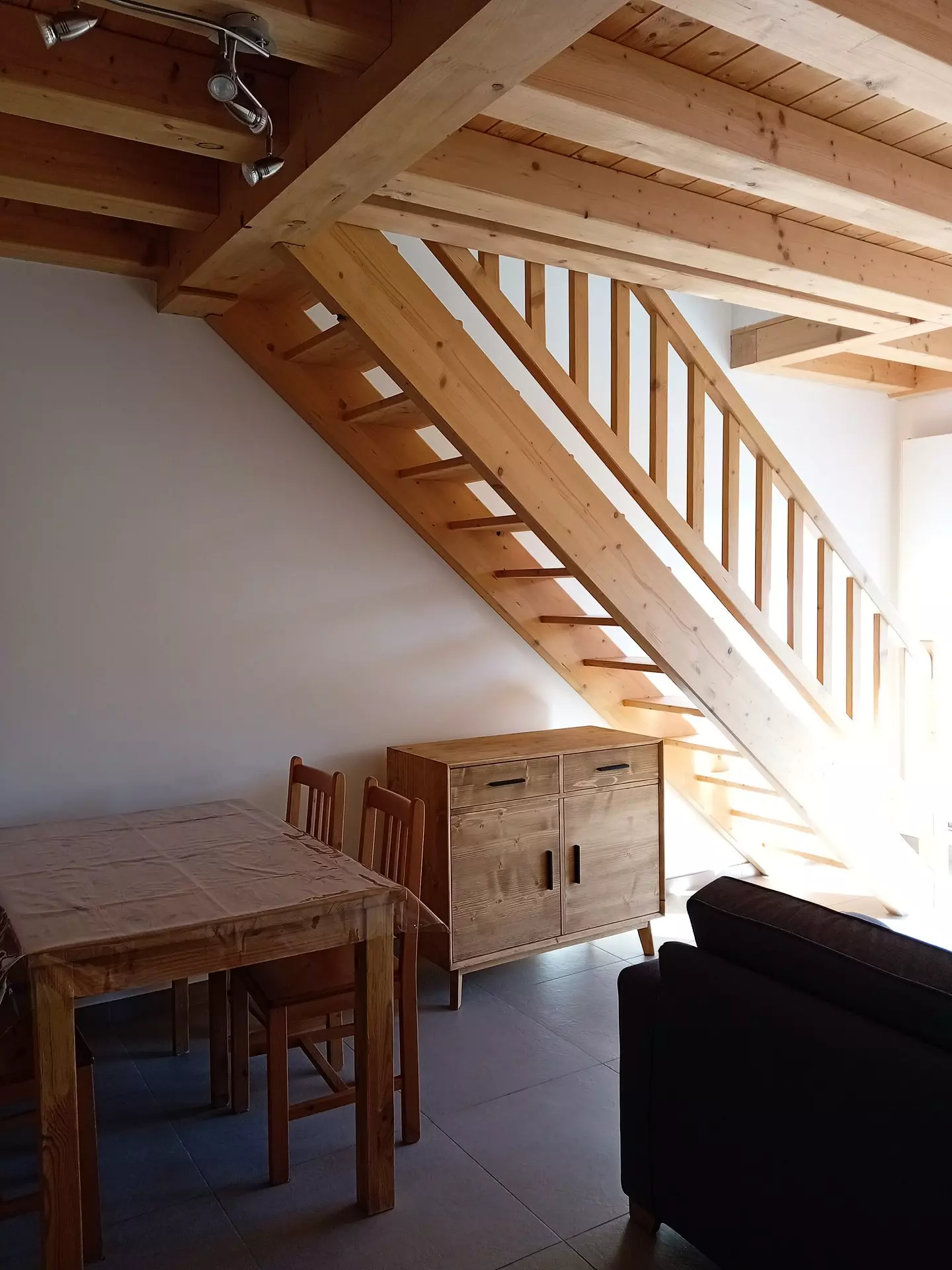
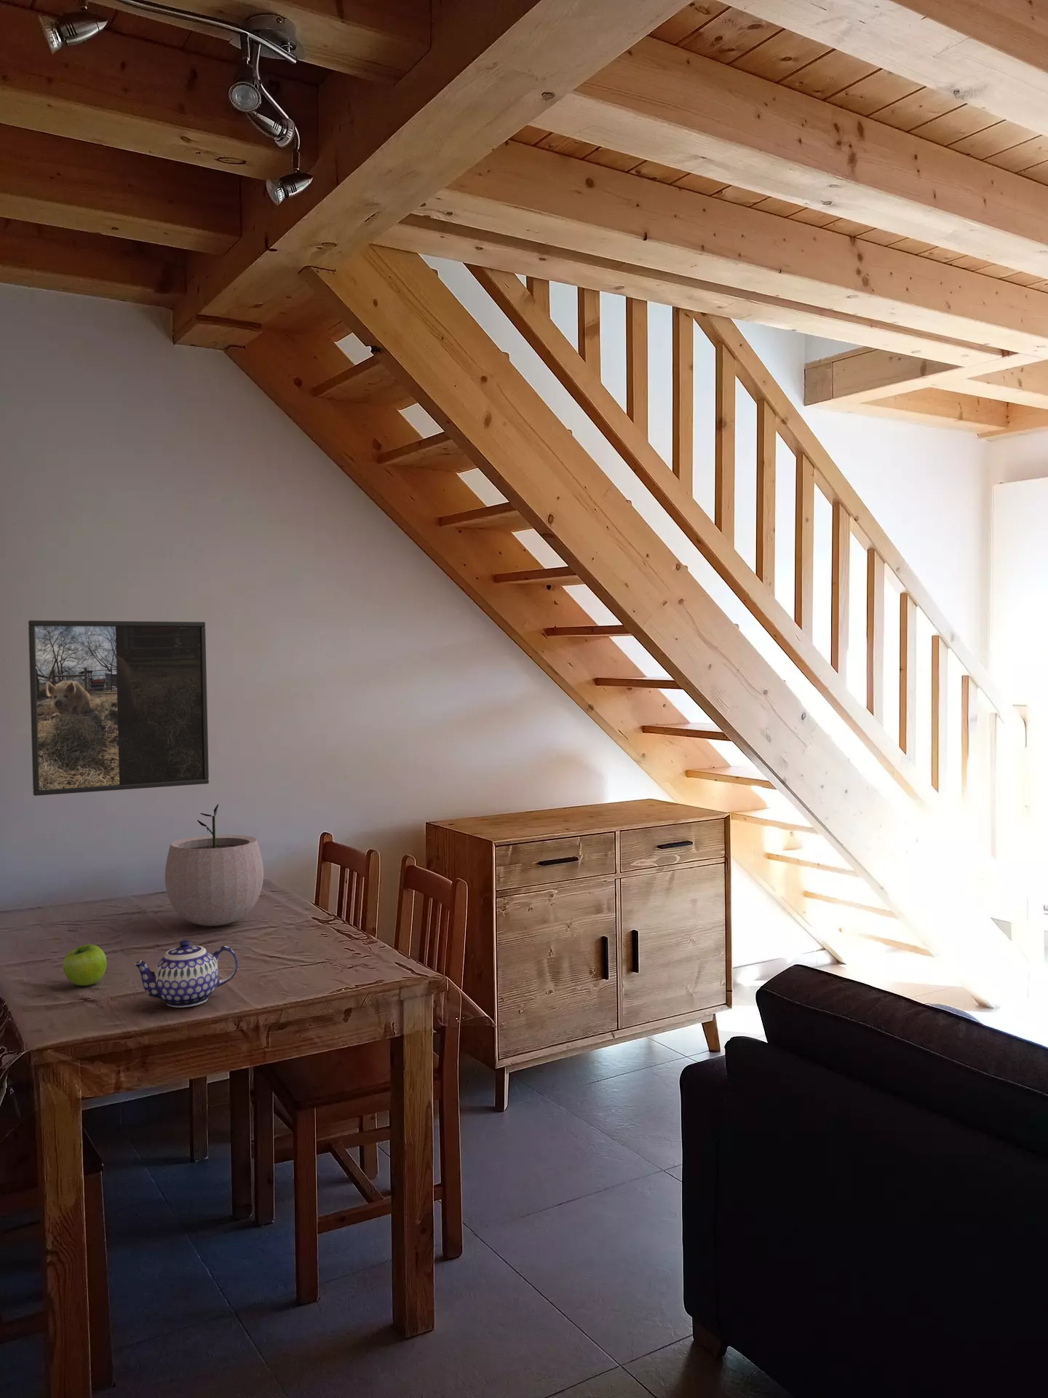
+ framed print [28,620,209,797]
+ teapot [132,939,239,1008]
+ plant pot [164,804,264,927]
+ fruit [63,943,108,986]
